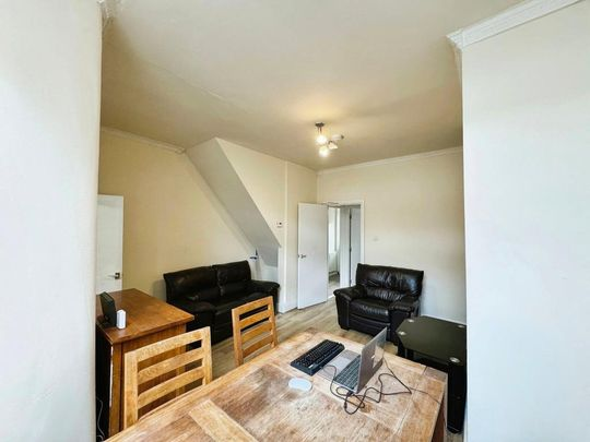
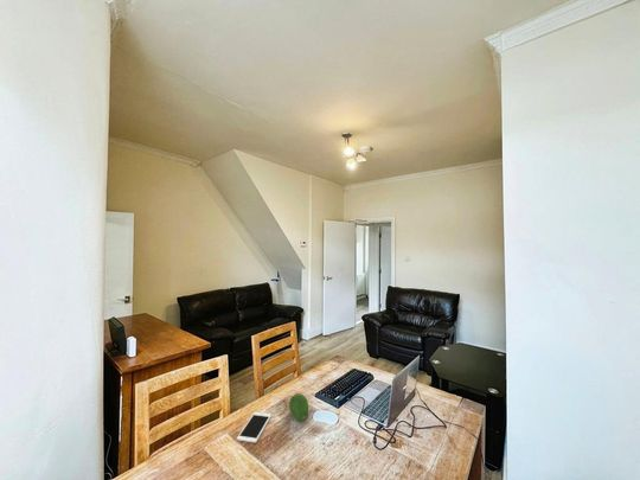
+ cell phone [236,411,273,443]
+ fruit [288,392,309,422]
